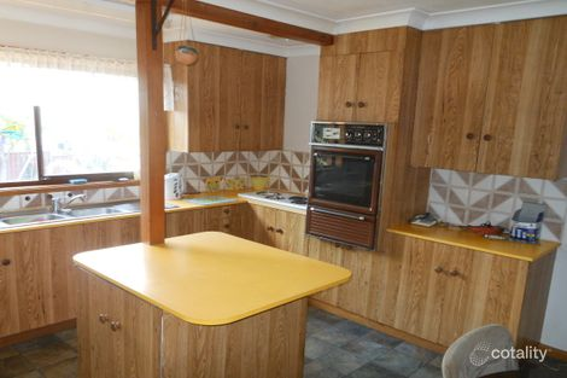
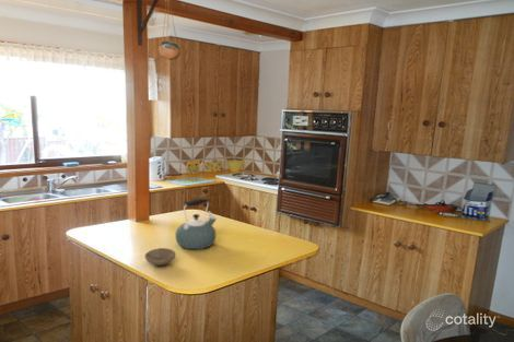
+ kettle [174,197,218,250]
+ bowl [144,247,176,267]
